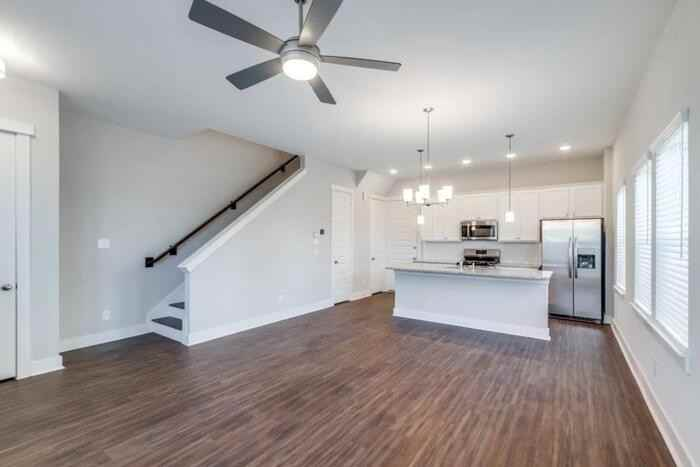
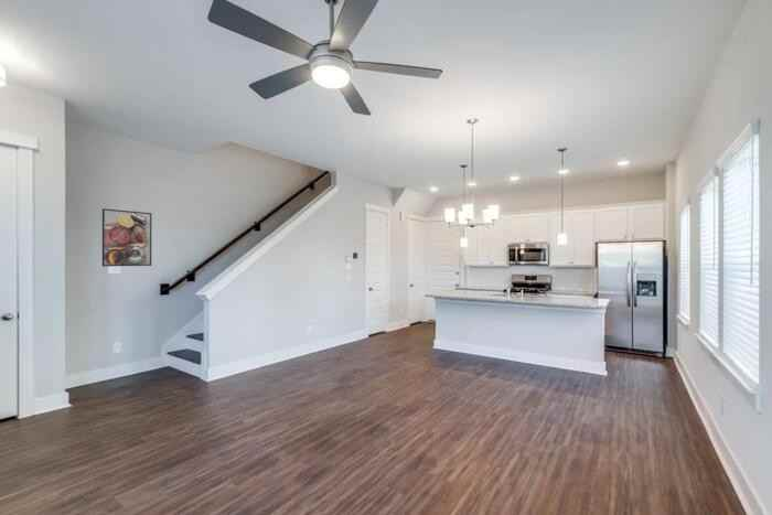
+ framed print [101,207,152,268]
